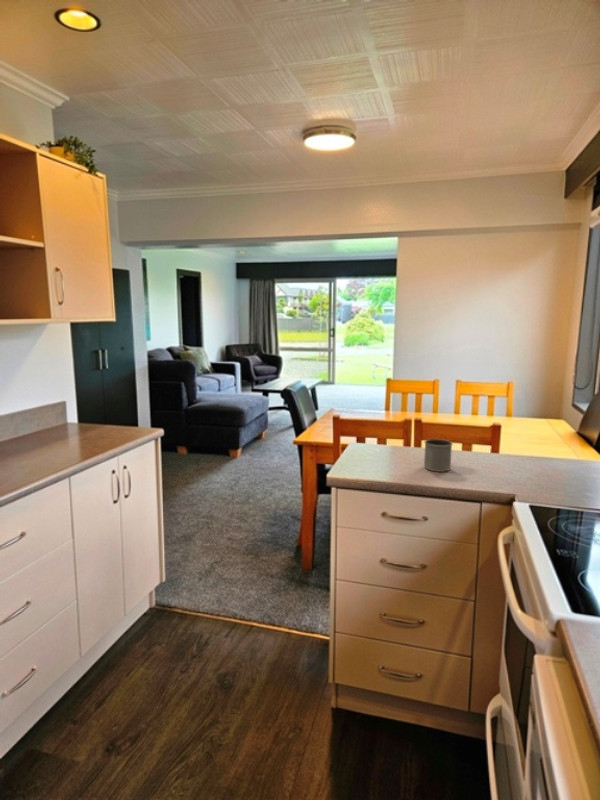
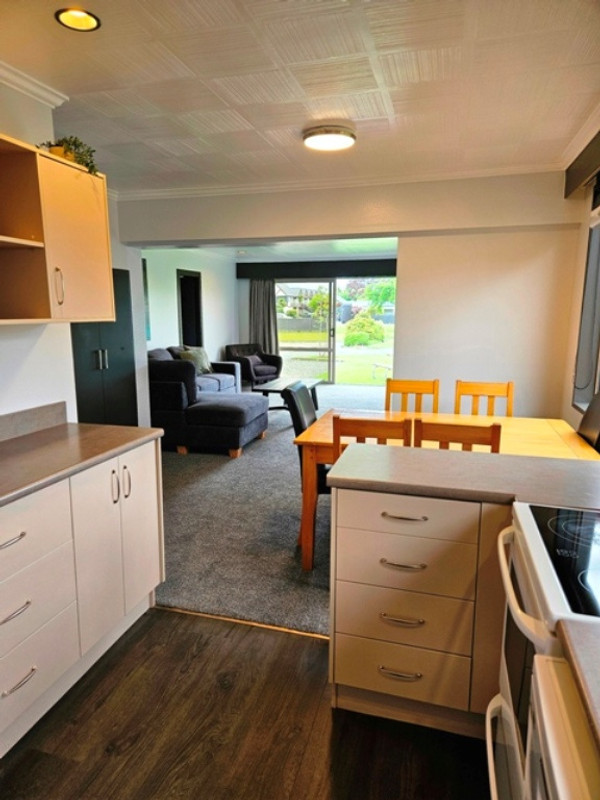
- mug [423,438,454,473]
